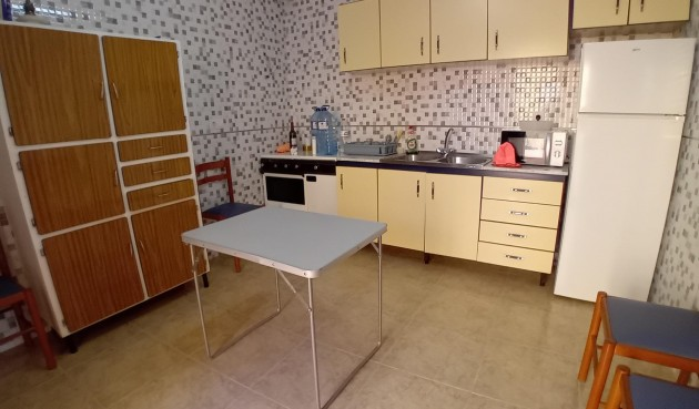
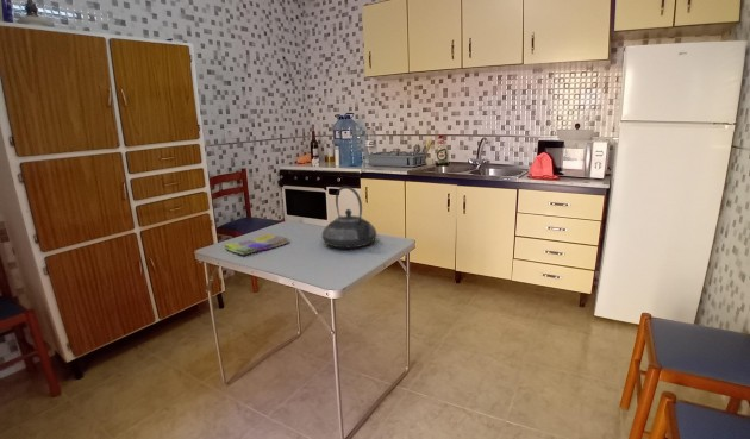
+ teapot [321,184,377,249]
+ dish towel [223,233,289,256]
